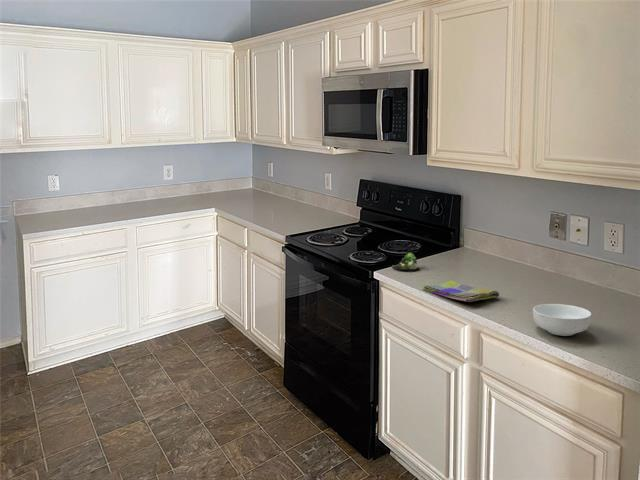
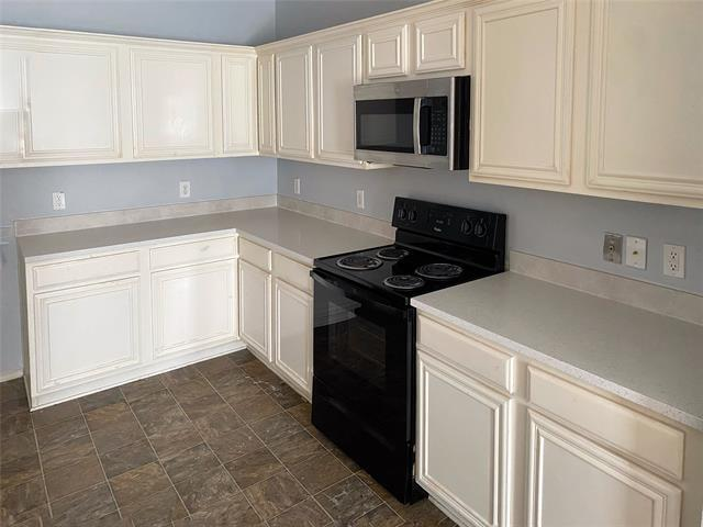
- succulent plant [391,252,420,271]
- cereal bowl [532,303,592,337]
- dish towel [421,280,500,303]
